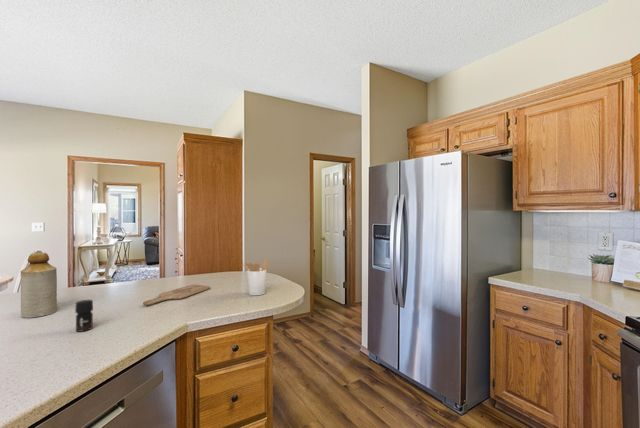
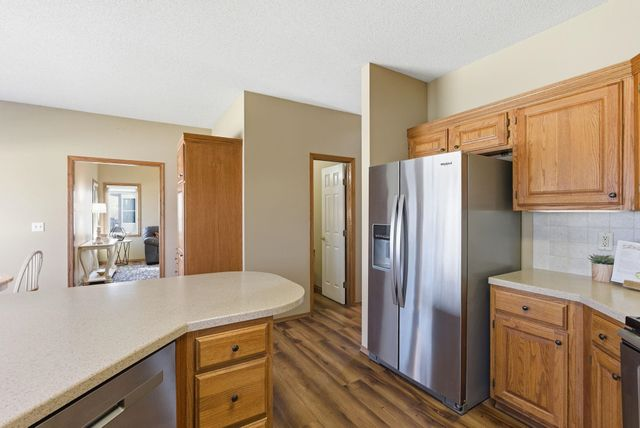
- utensil holder [242,257,269,296]
- jar [74,299,94,333]
- bottle [20,252,58,319]
- cutting board [142,284,211,306]
